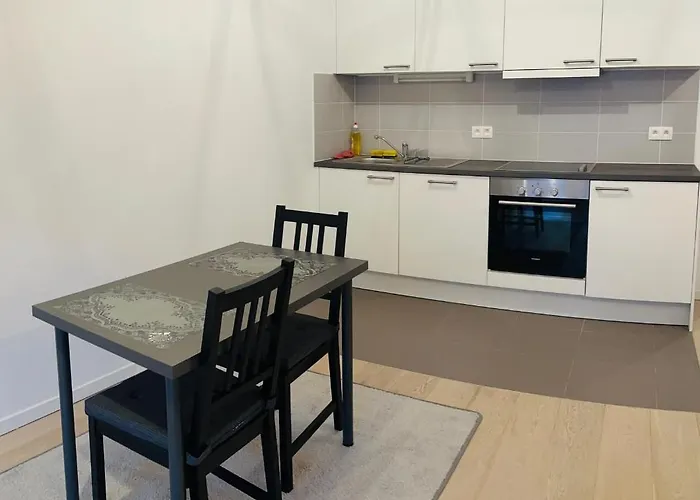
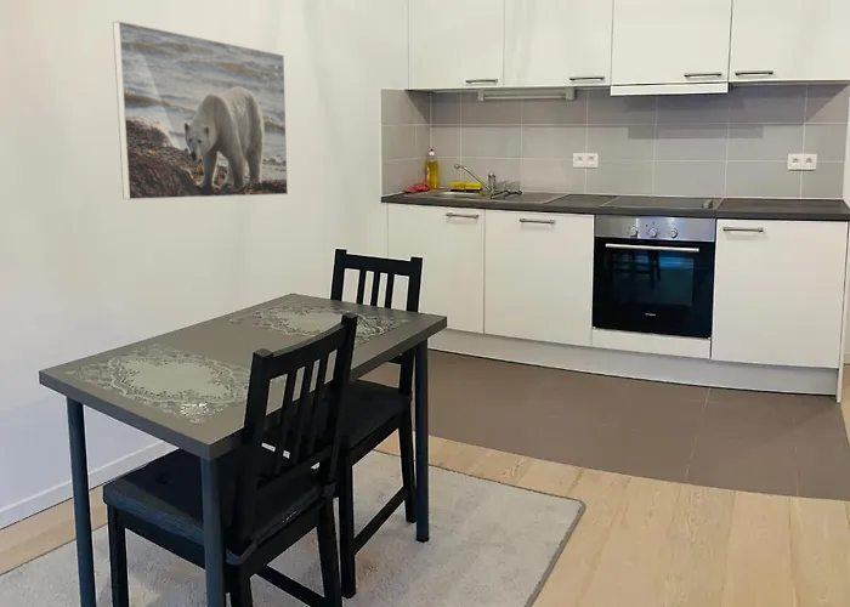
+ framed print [112,21,289,200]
